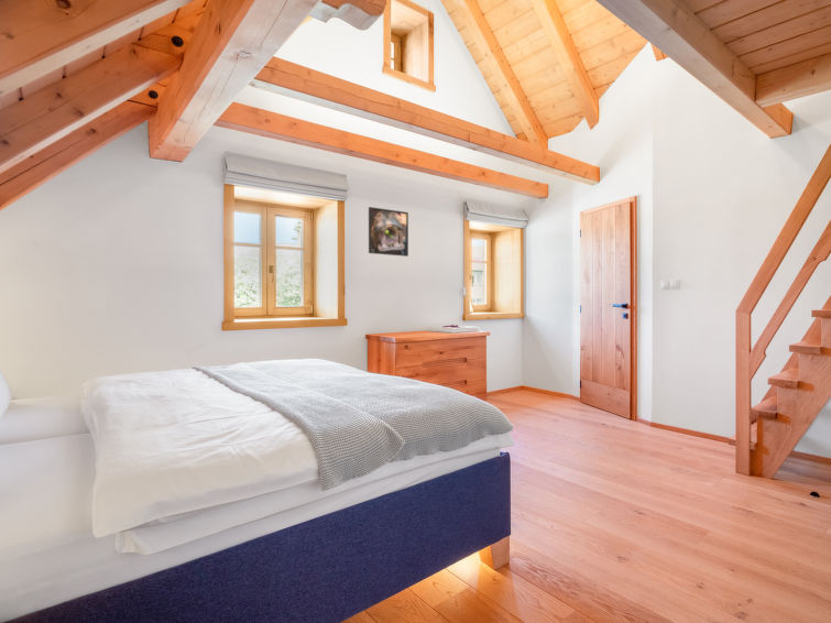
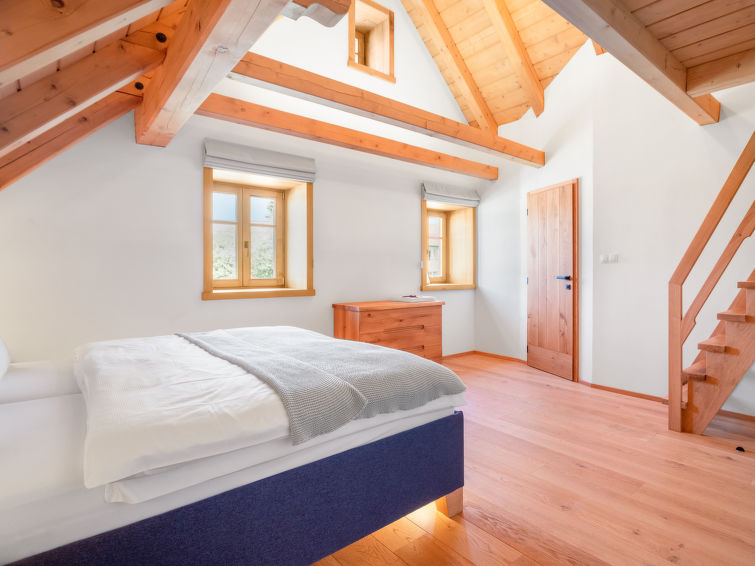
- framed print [368,206,409,258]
